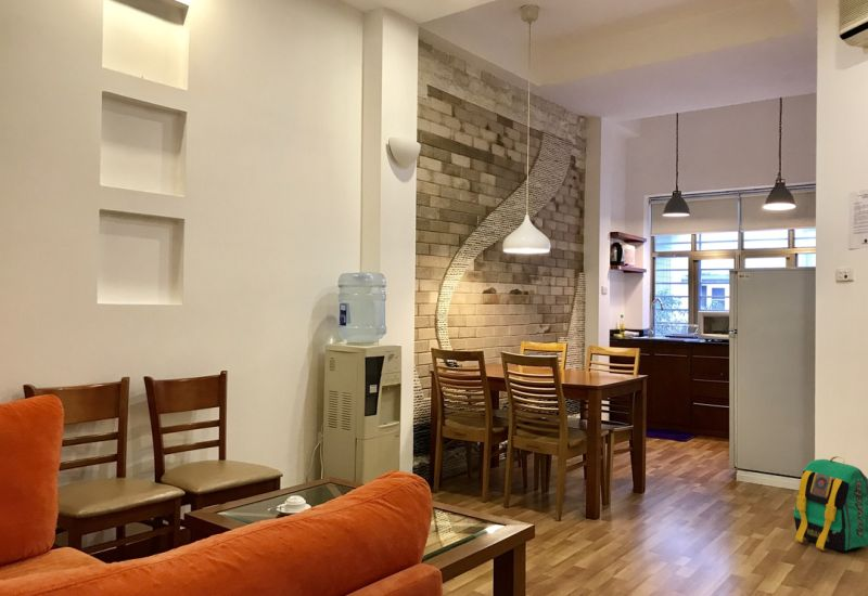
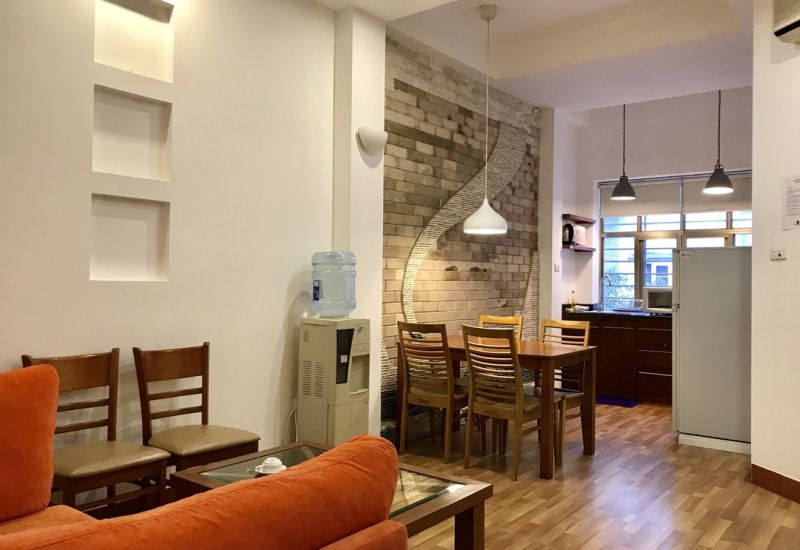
- backpack [792,455,868,552]
